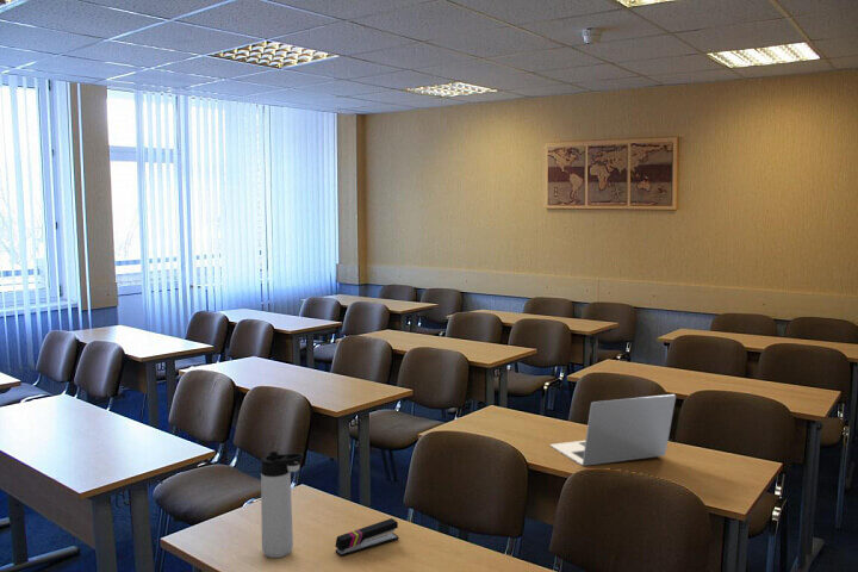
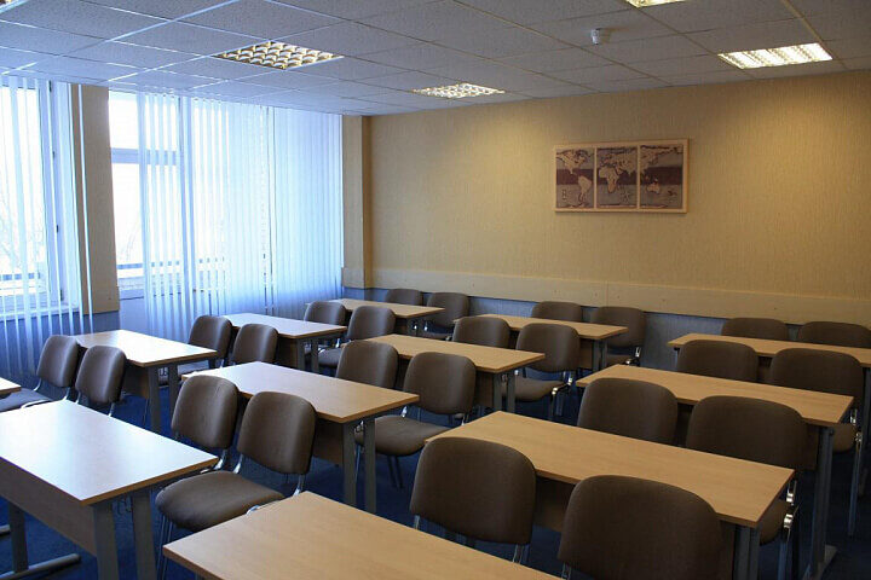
- laptop [549,393,677,467]
- stapler [335,517,399,558]
- thermos bottle [260,450,305,559]
